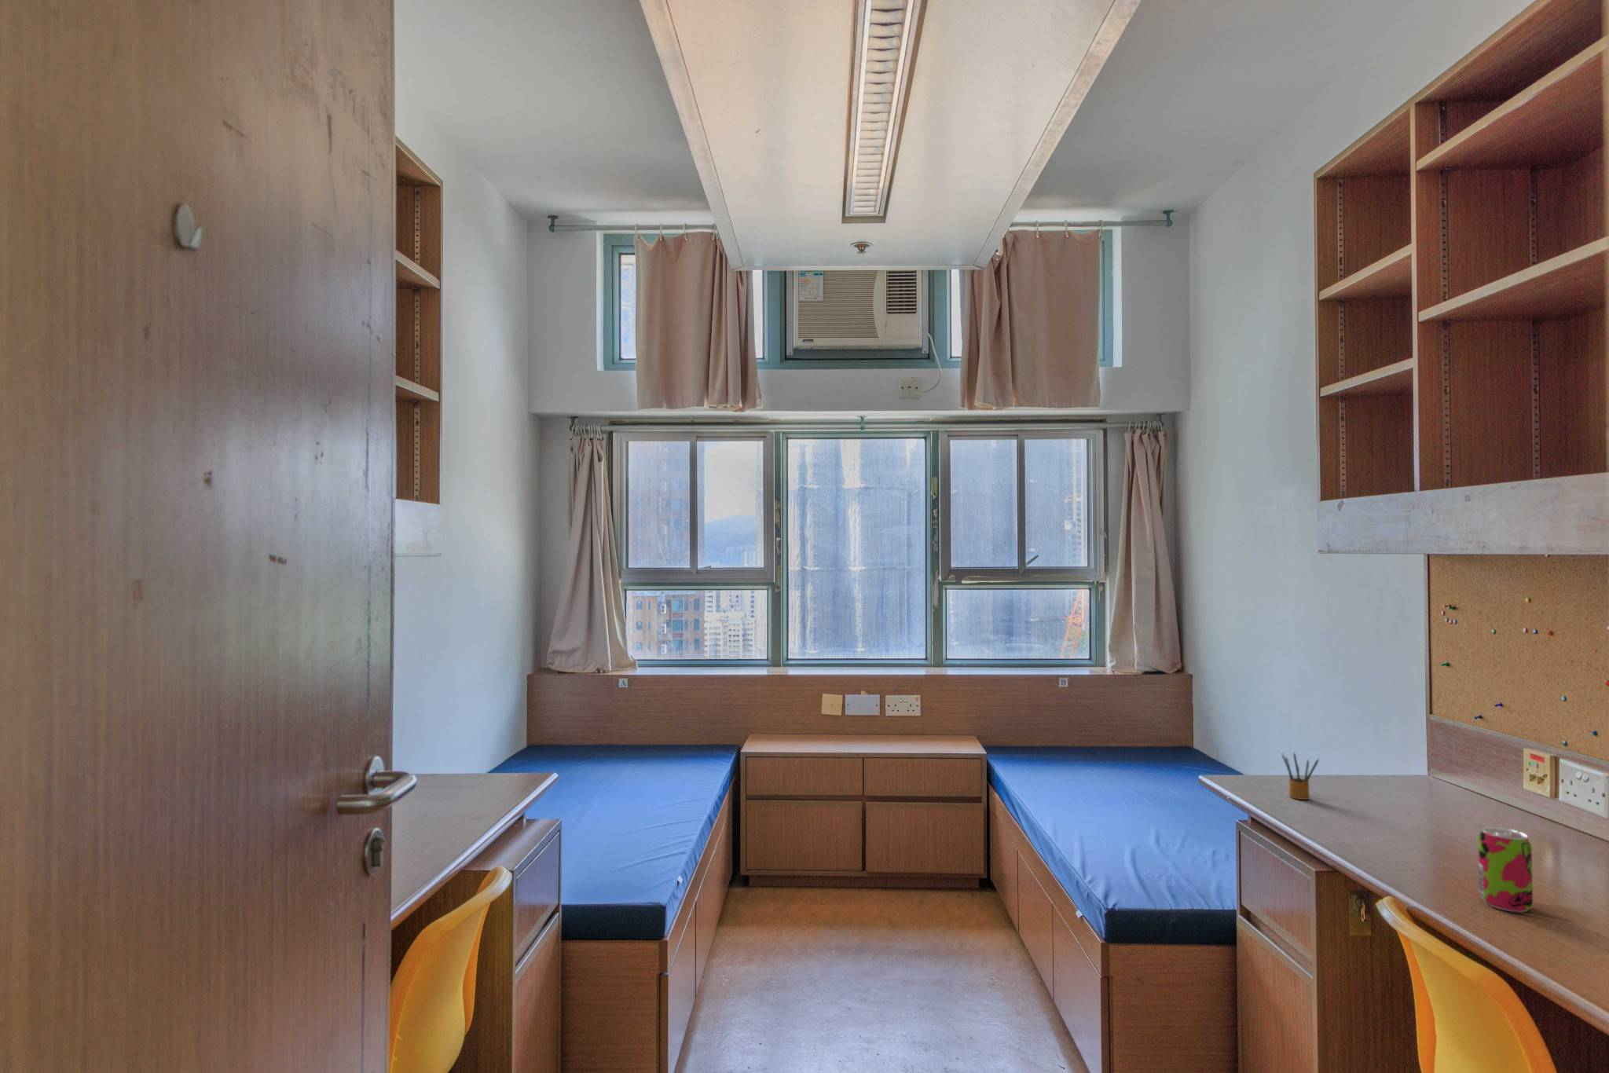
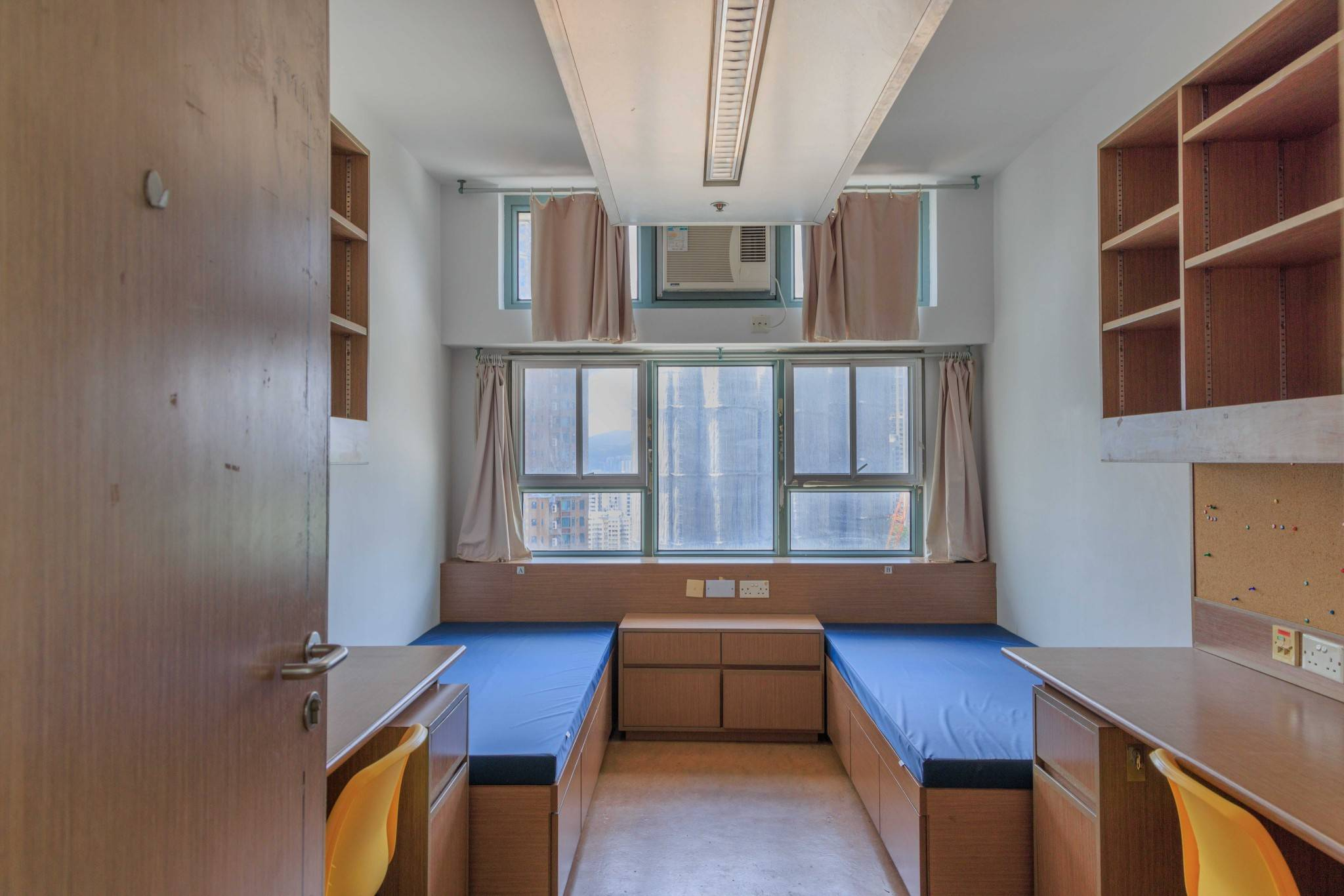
- pencil box [1281,752,1319,800]
- beverage can [1477,825,1534,913]
